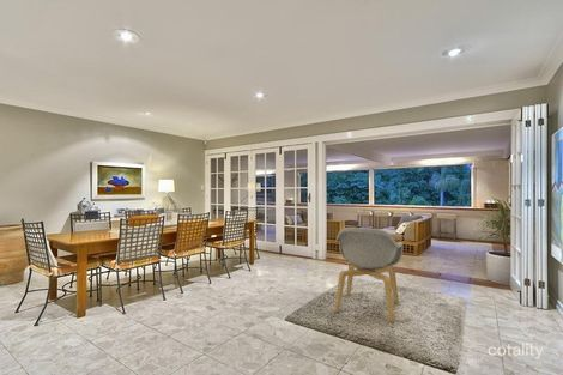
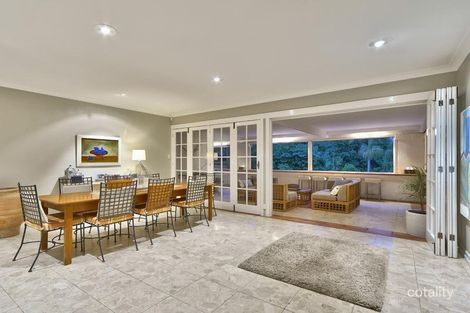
- armchair [334,226,404,323]
